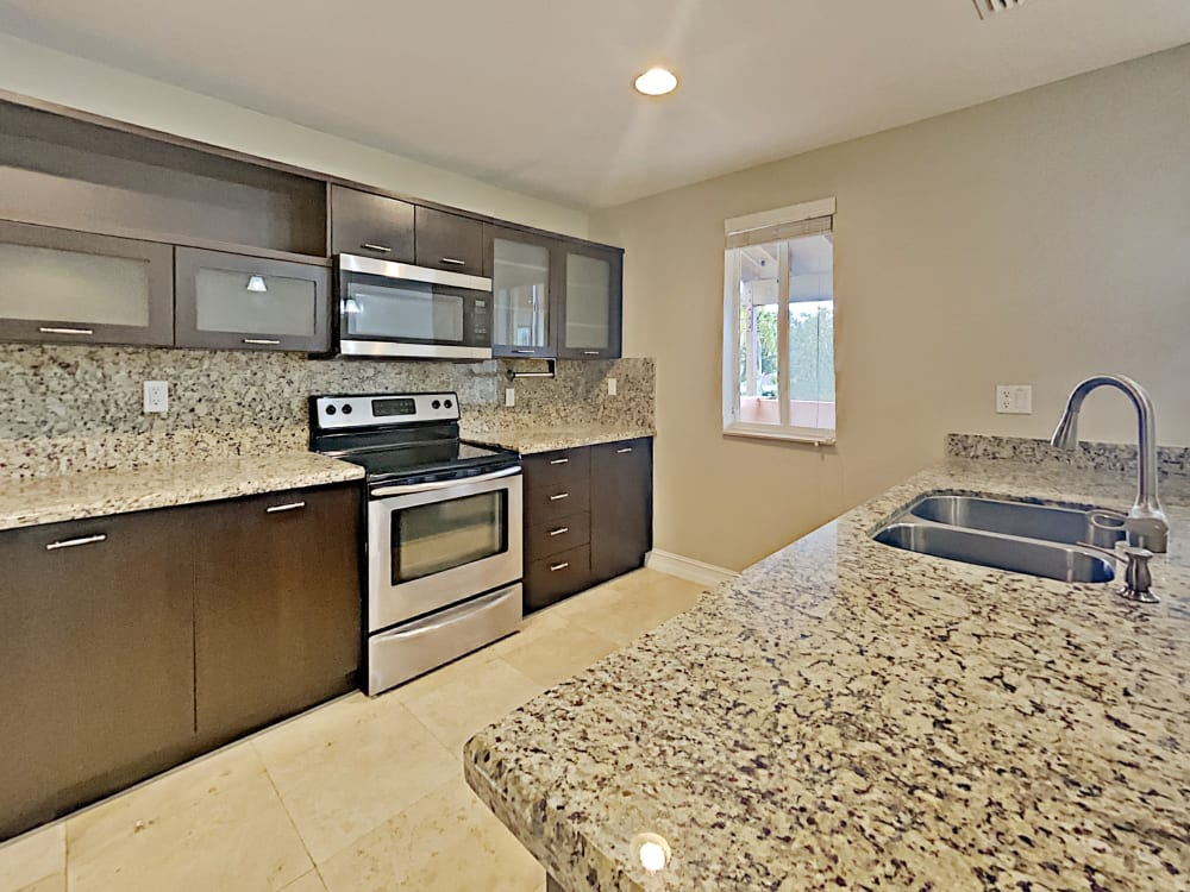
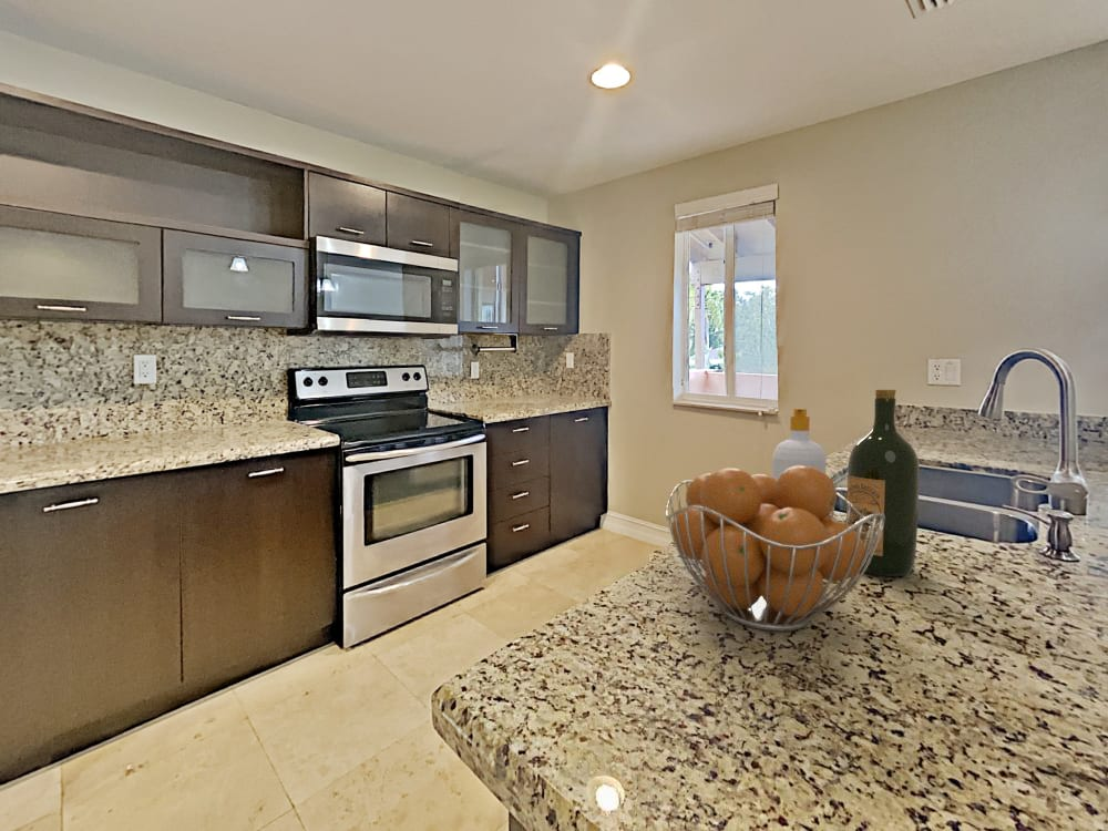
+ wine bottle [845,389,921,577]
+ fruit basket [664,465,885,633]
+ soap bottle [771,408,828,481]
